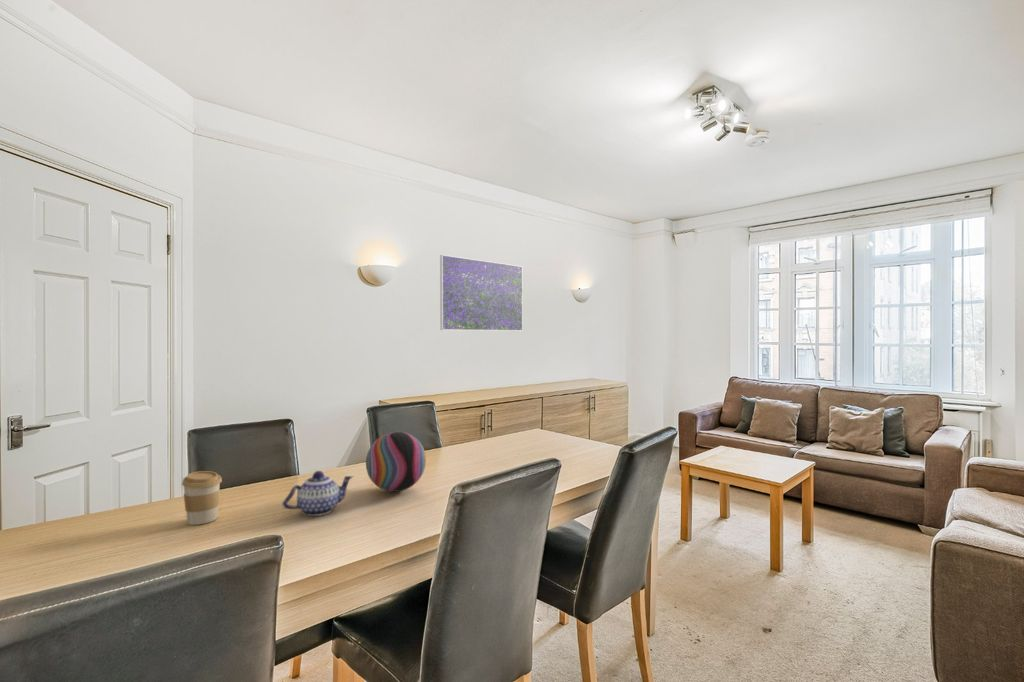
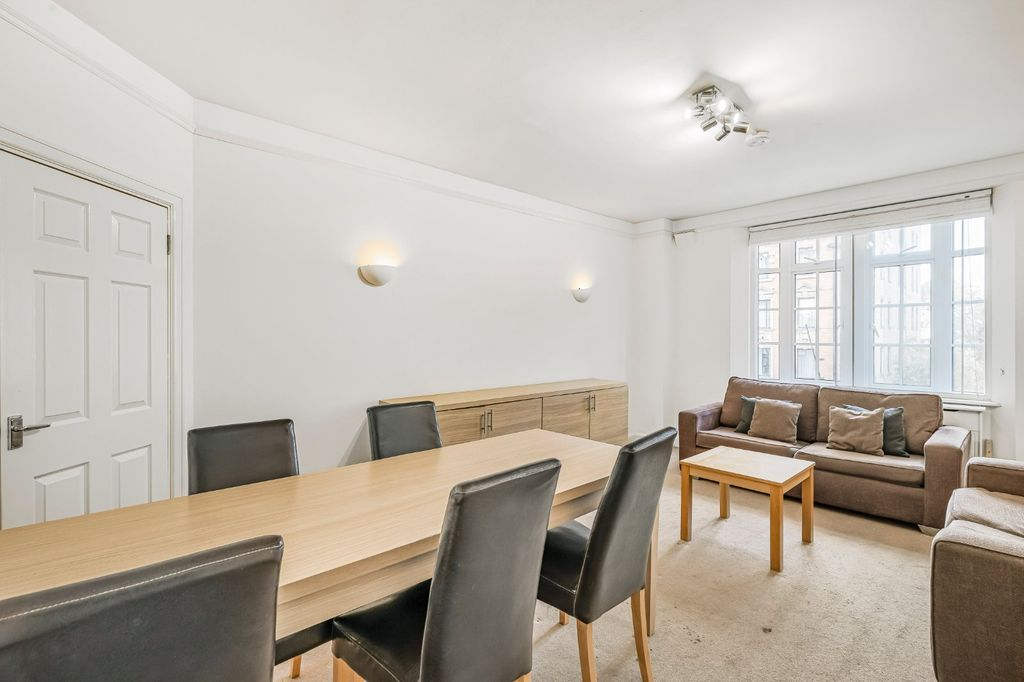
- teapot [281,470,354,517]
- decorative ball [365,431,427,493]
- coffee cup [181,470,223,526]
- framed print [439,254,524,332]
